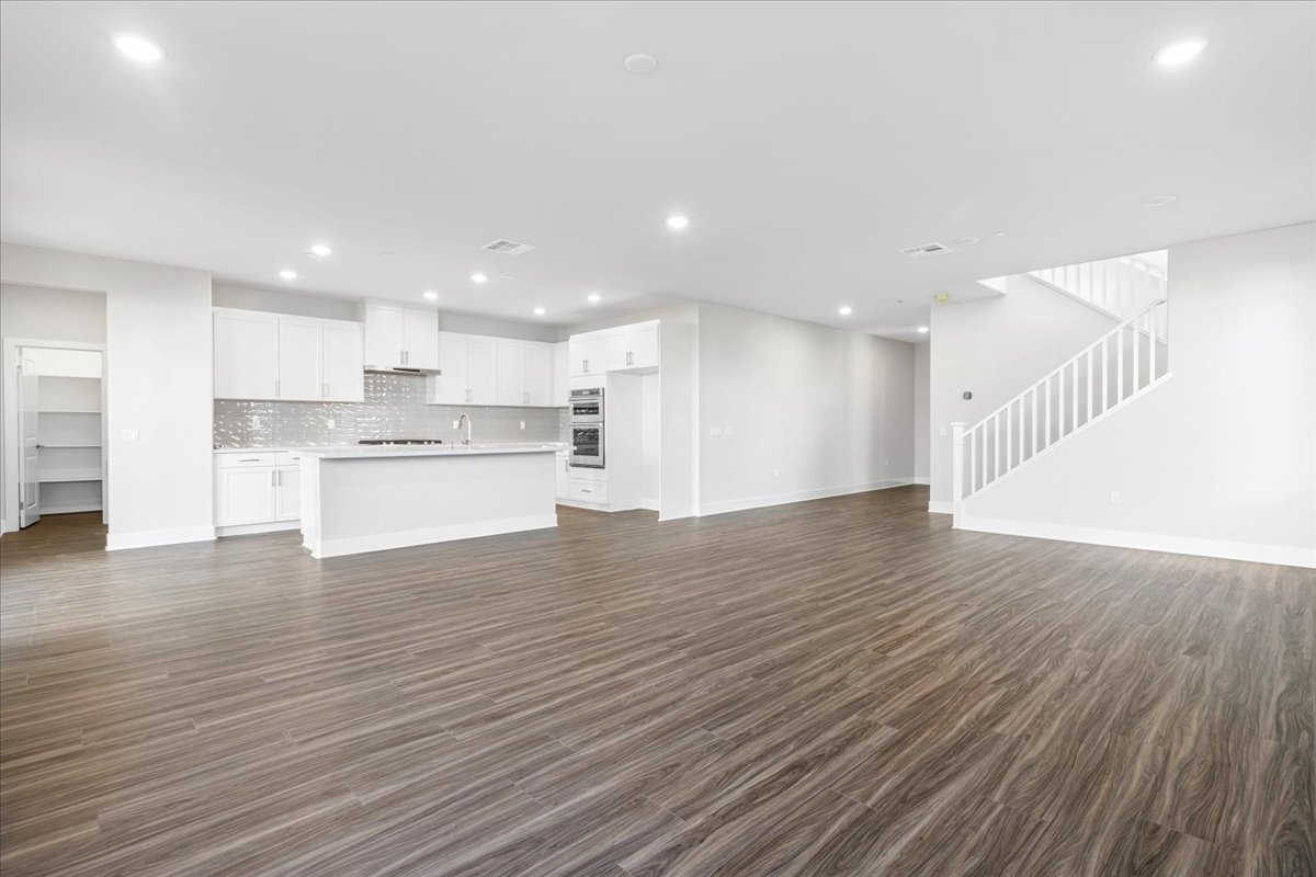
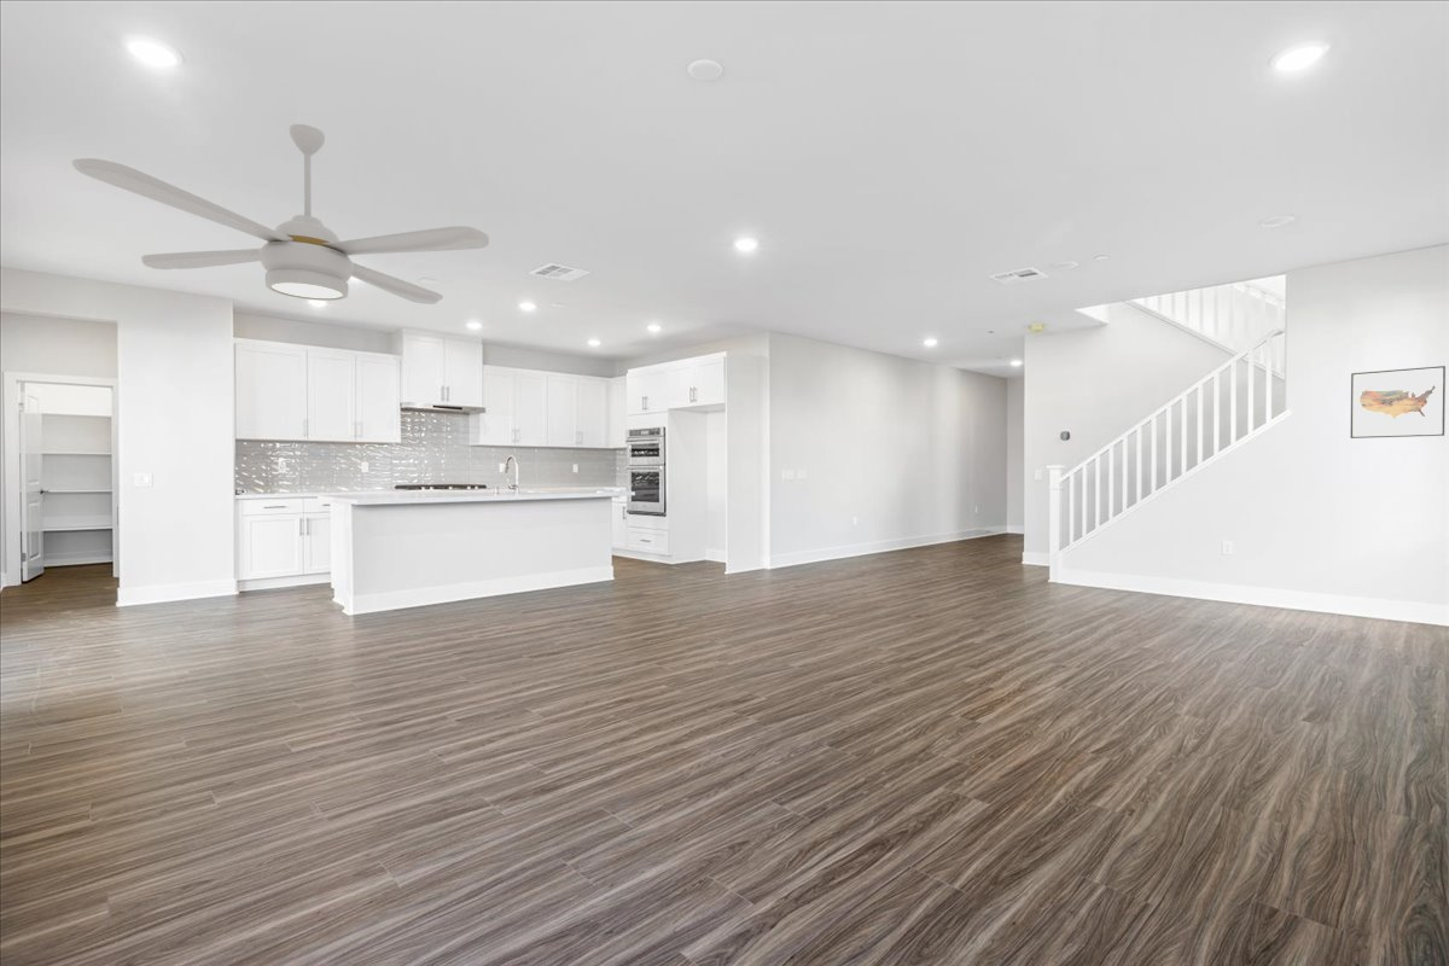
+ wall art [1350,365,1447,440]
+ ceiling fan [70,123,490,305]
